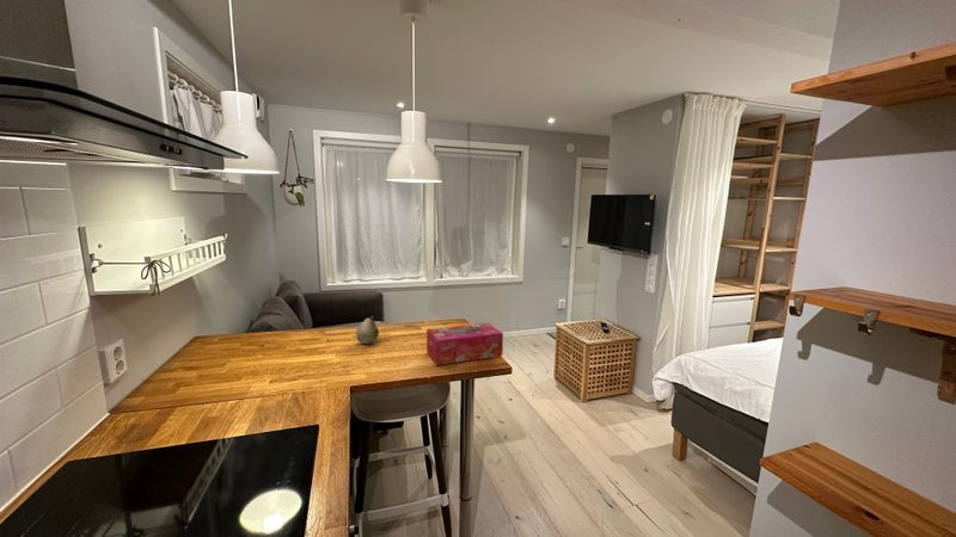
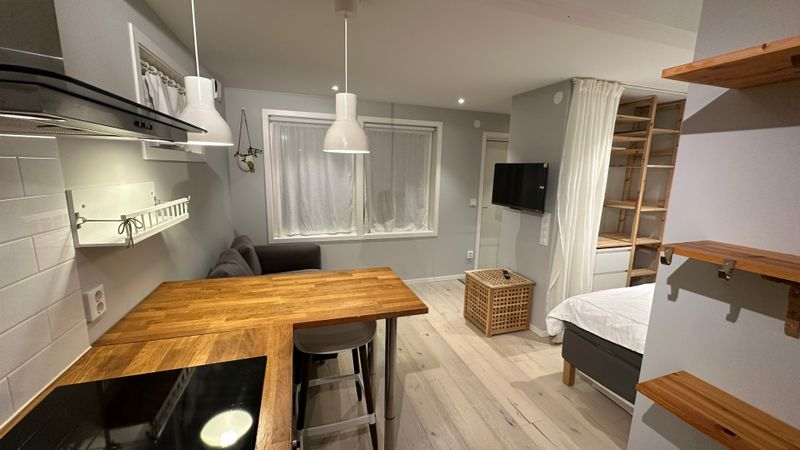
- tissue box [425,322,504,366]
- fruit [355,315,380,345]
